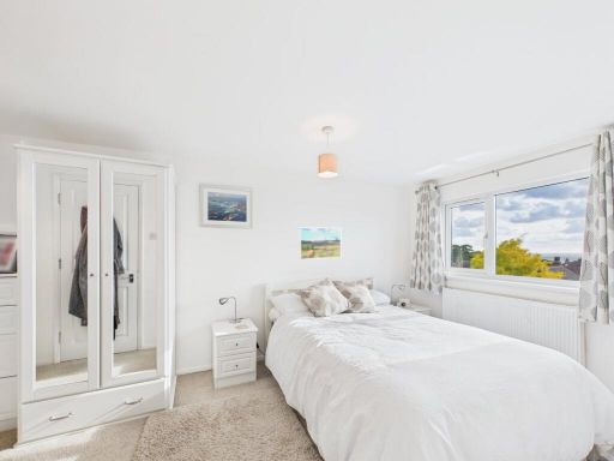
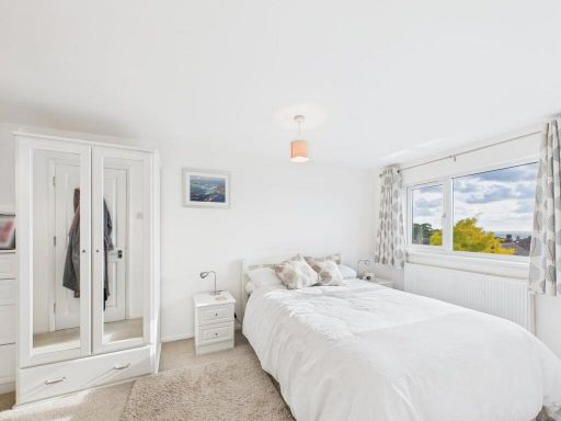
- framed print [299,227,342,261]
